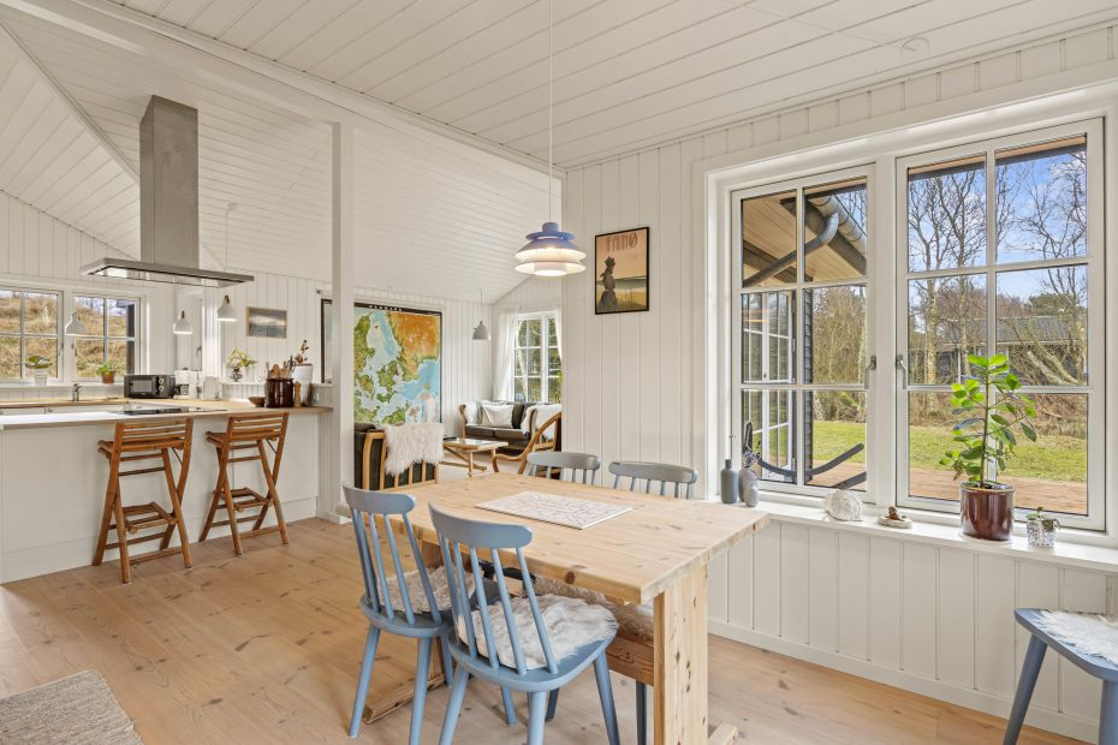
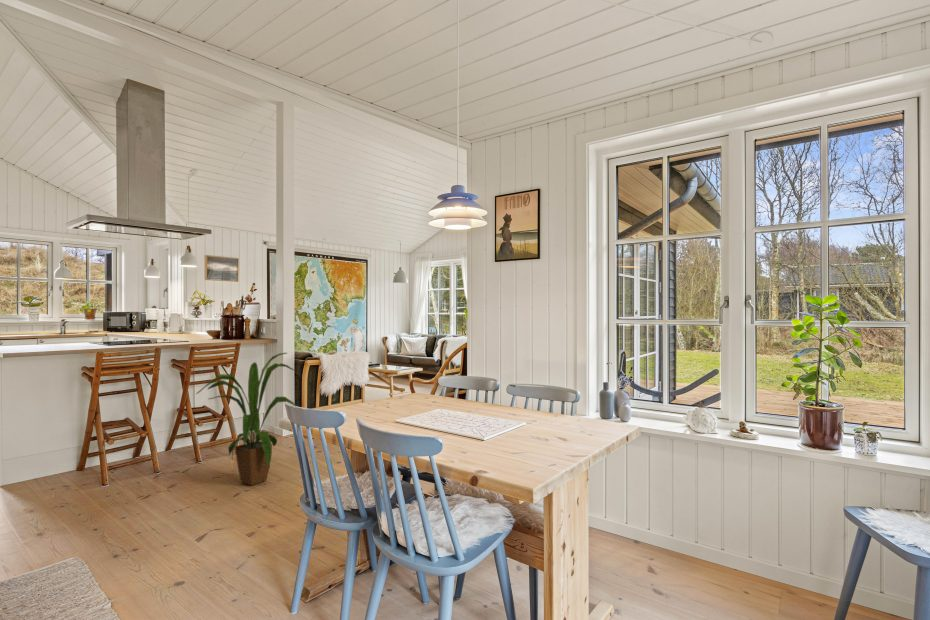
+ house plant [195,352,297,486]
